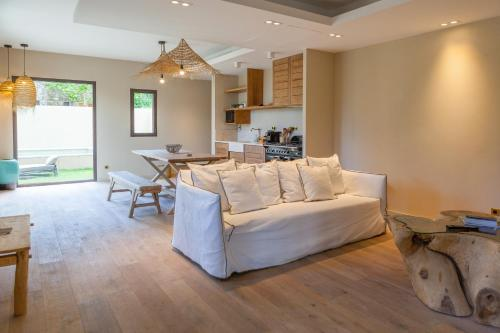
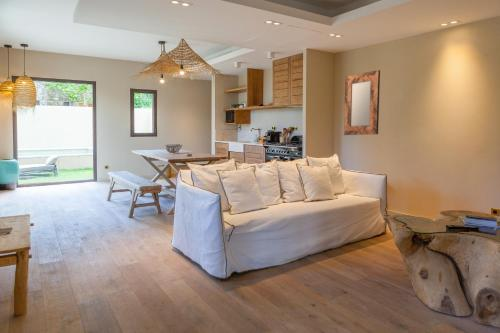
+ home mirror [343,69,381,136]
